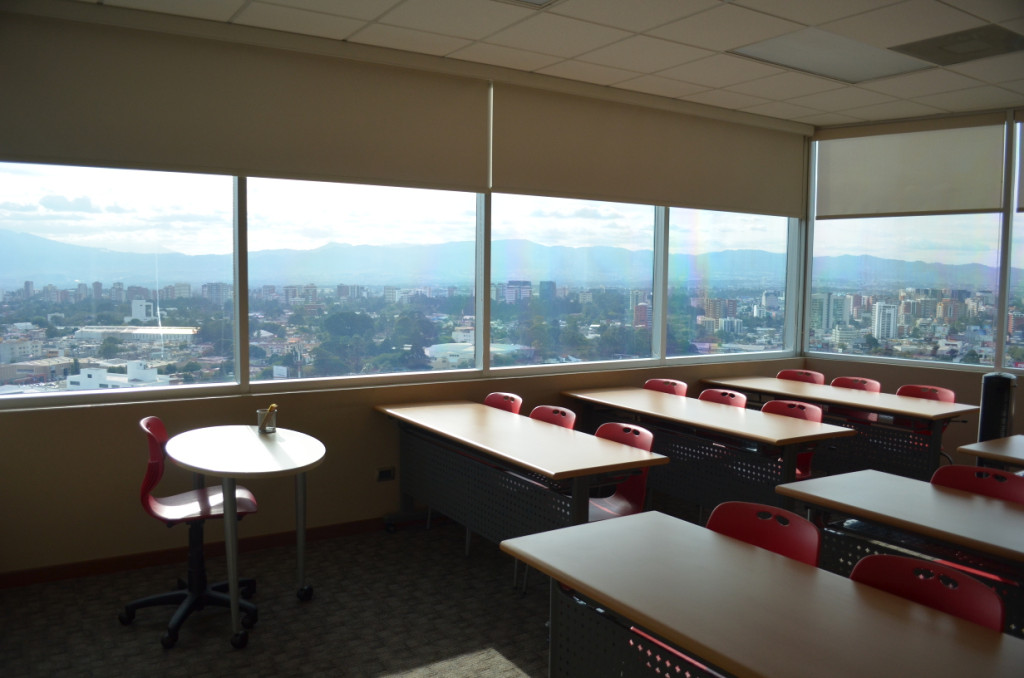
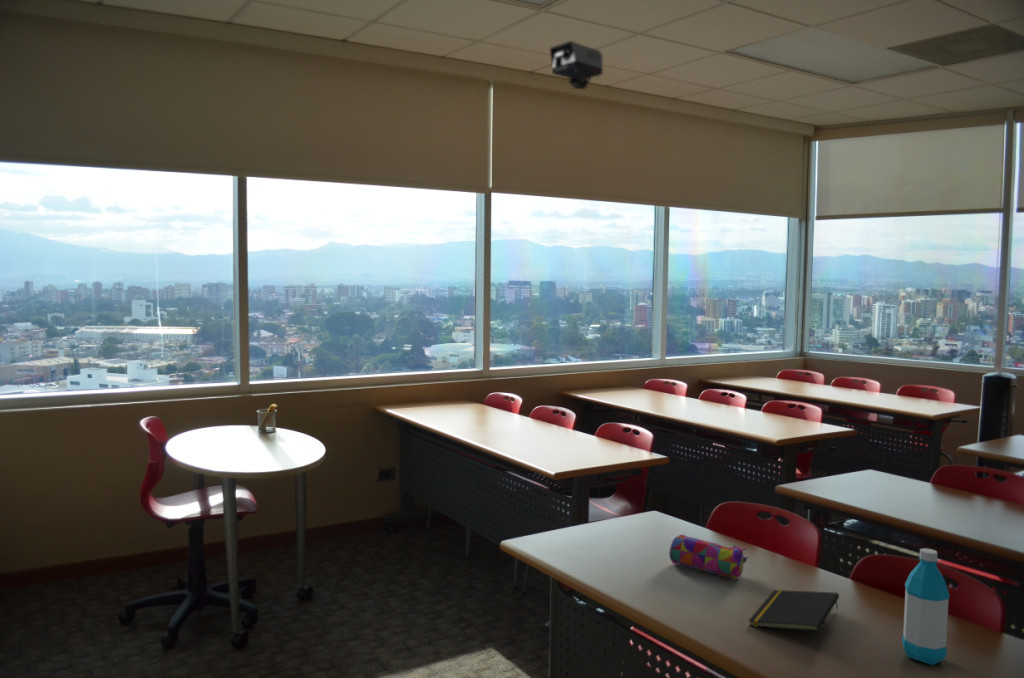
+ projector [549,40,604,90]
+ pencil case [668,534,748,580]
+ water bottle [901,547,951,666]
+ notepad [748,589,840,632]
